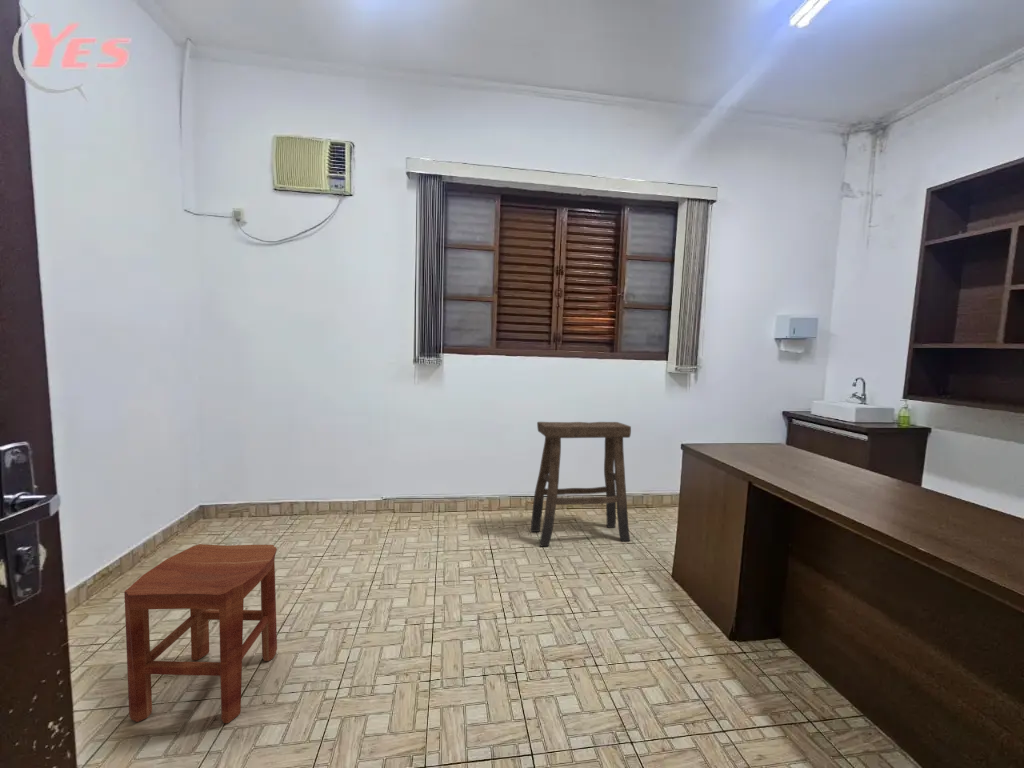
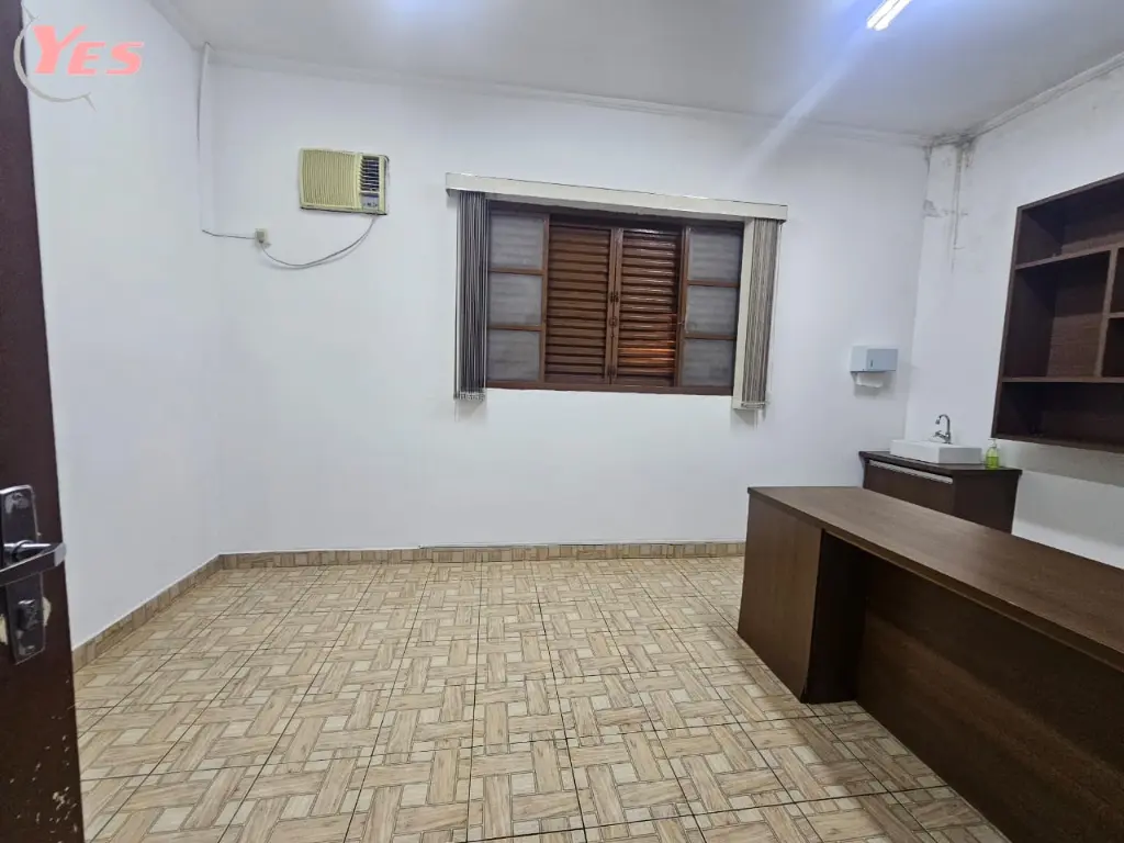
- stool [123,543,278,724]
- stool [530,421,632,547]
